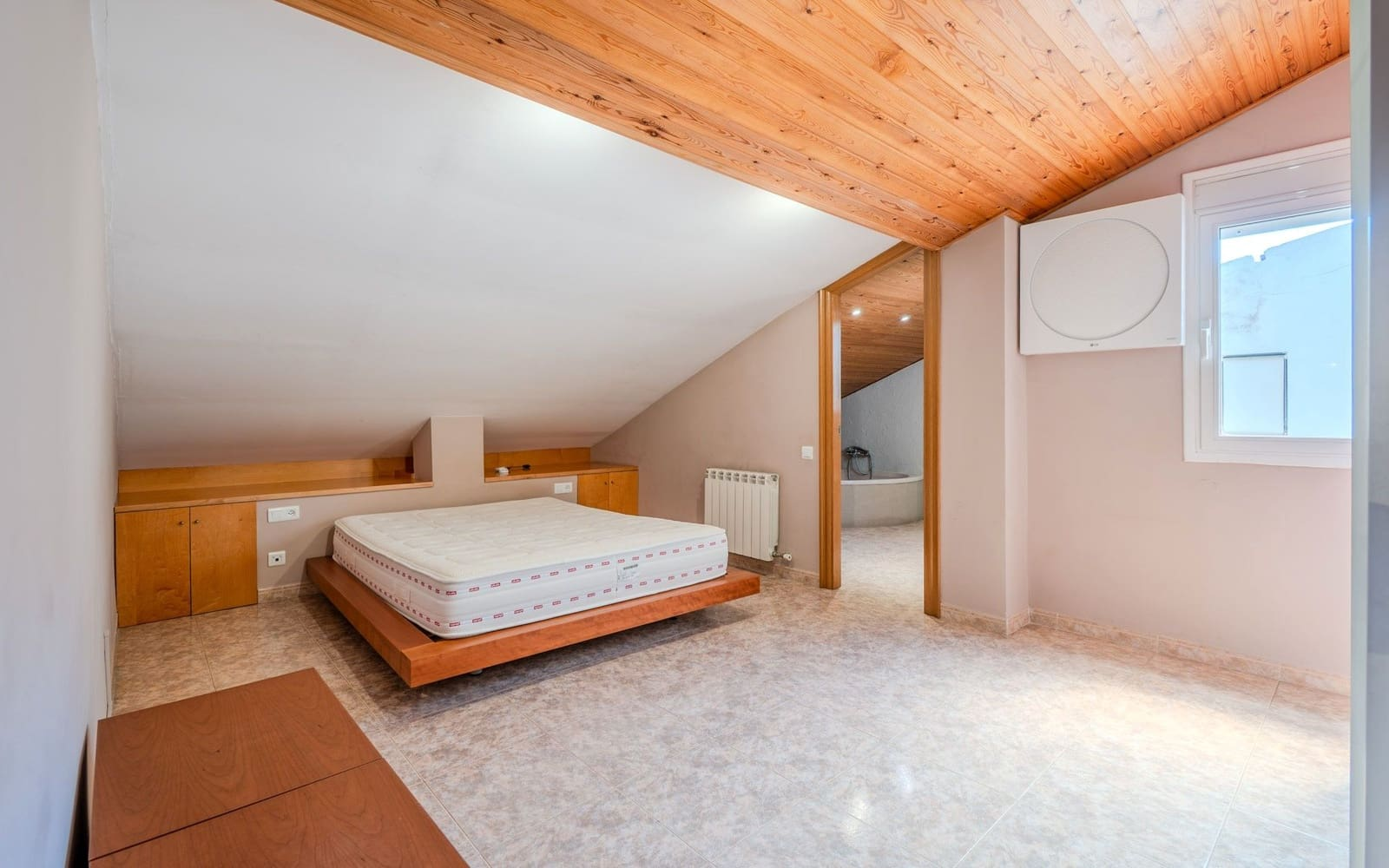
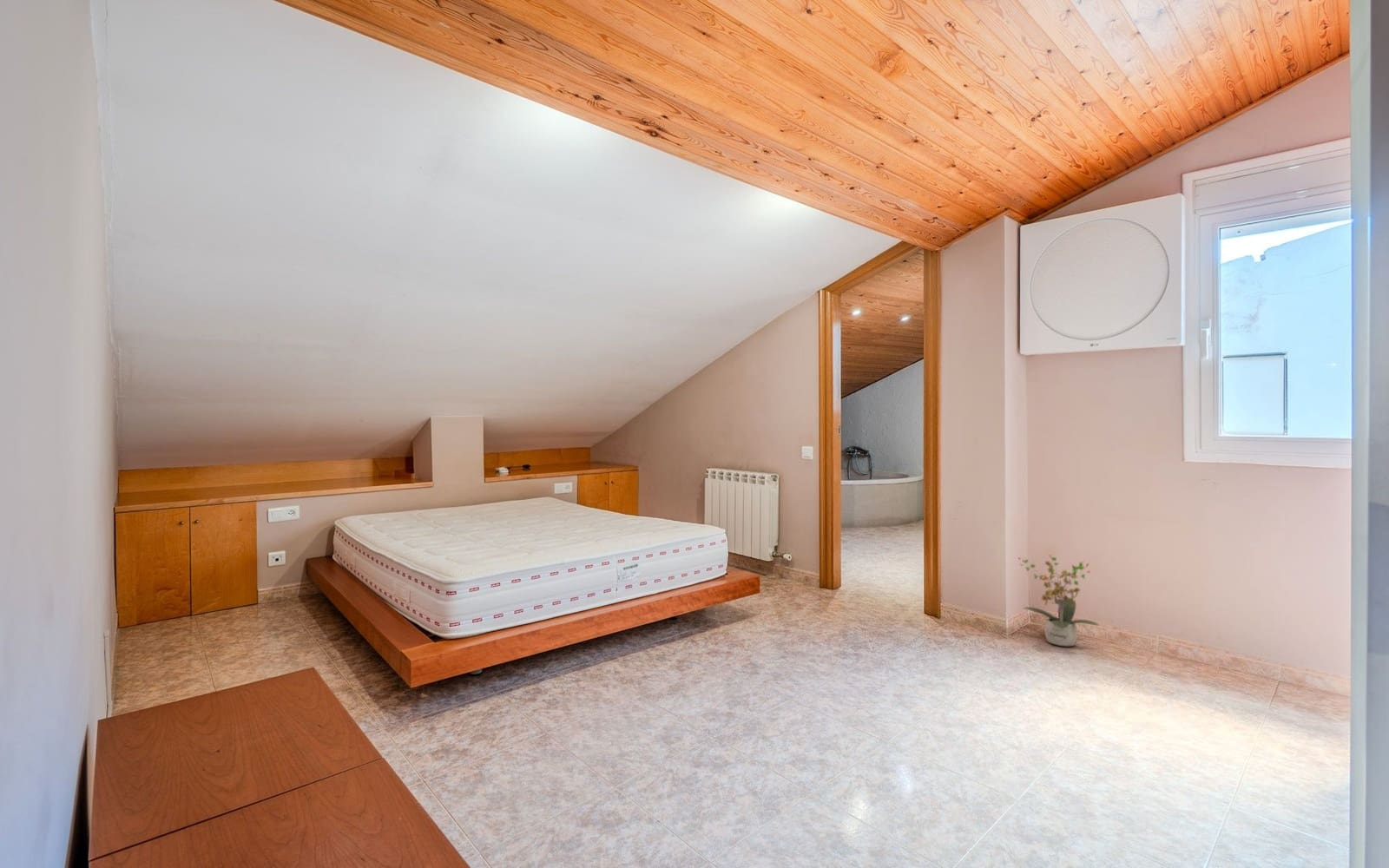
+ potted plant [1017,554,1100,647]
